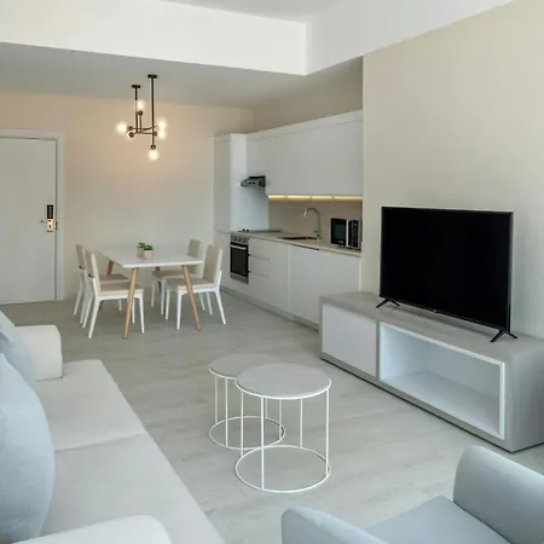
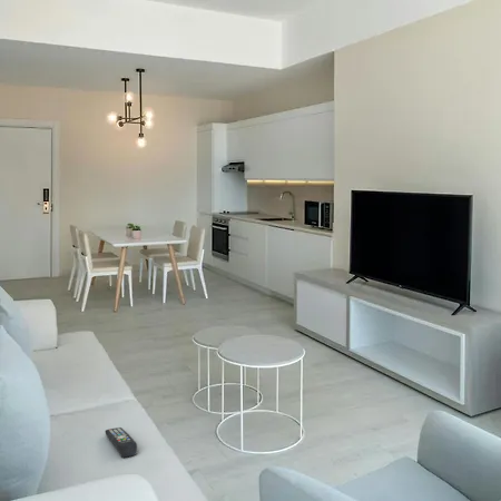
+ remote control [104,426,138,459]
